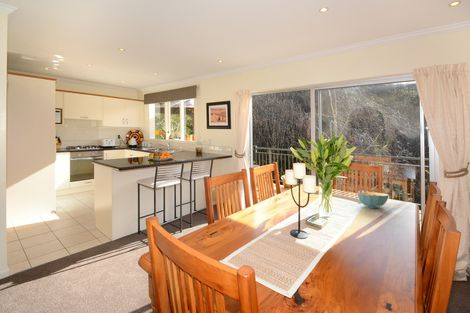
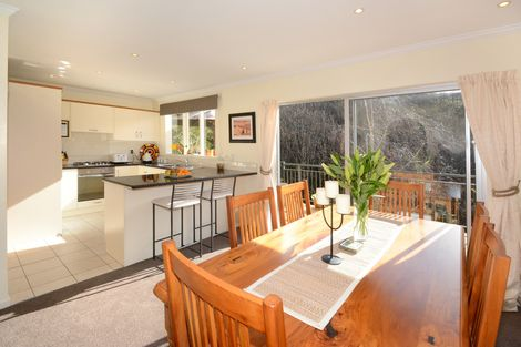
- cereal bowl [357,191,389,209]
